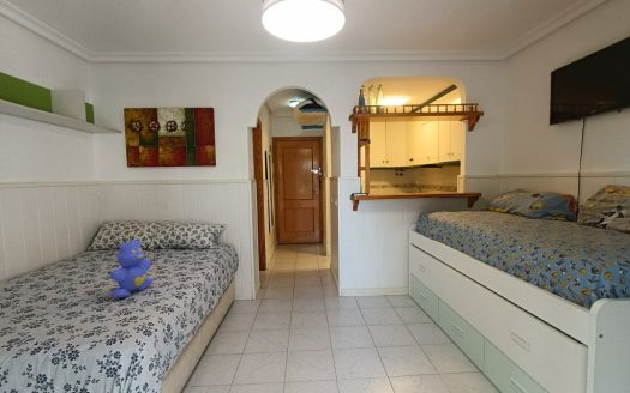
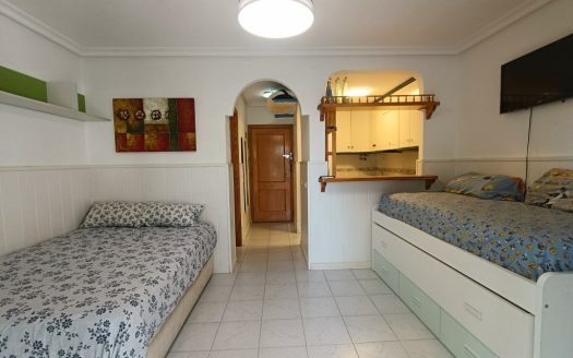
- bear [108,238,154,298]
